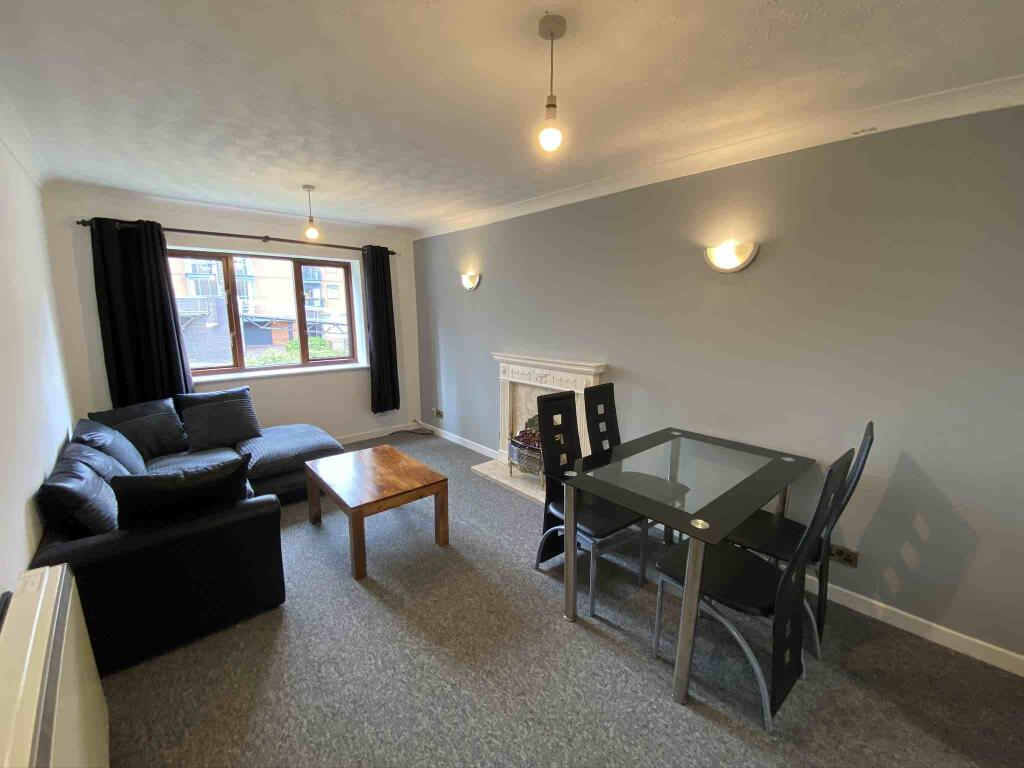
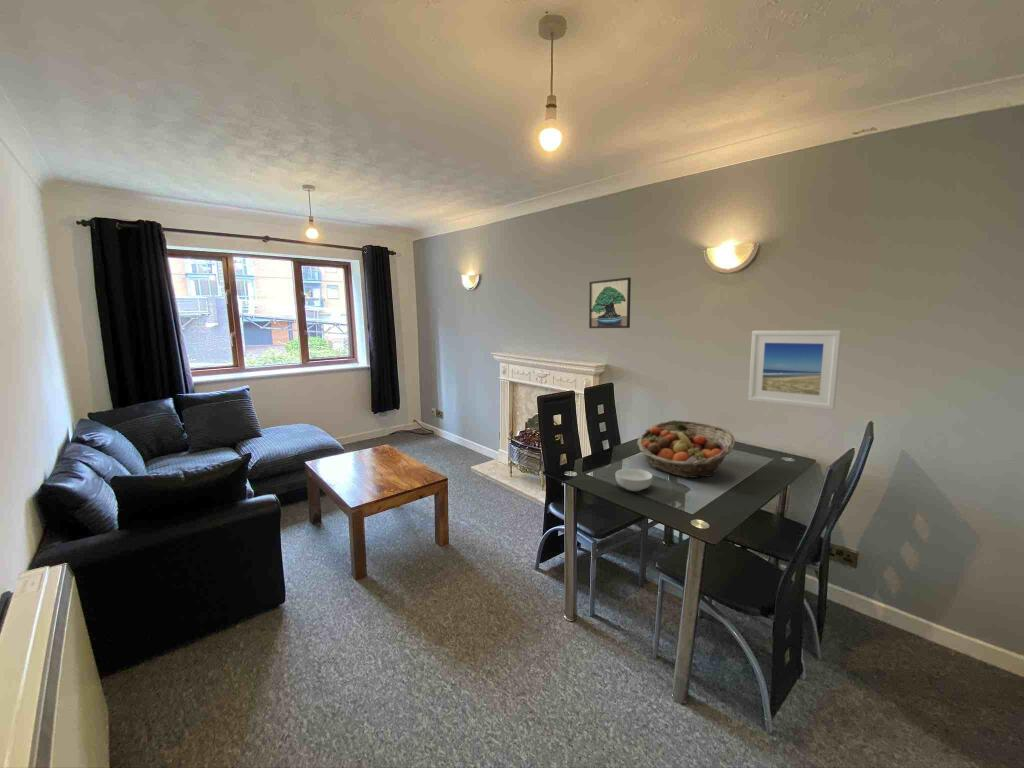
+ fruit basket [636,419,736,479]
+ cereal bowl [614,467,654,492]
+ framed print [588,276,632,329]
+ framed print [747,329,843,411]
